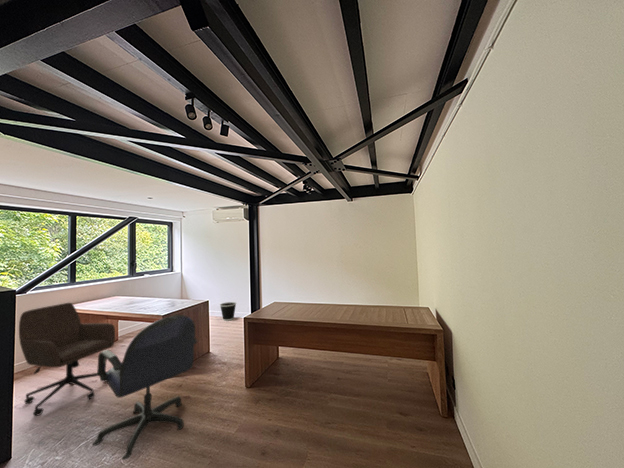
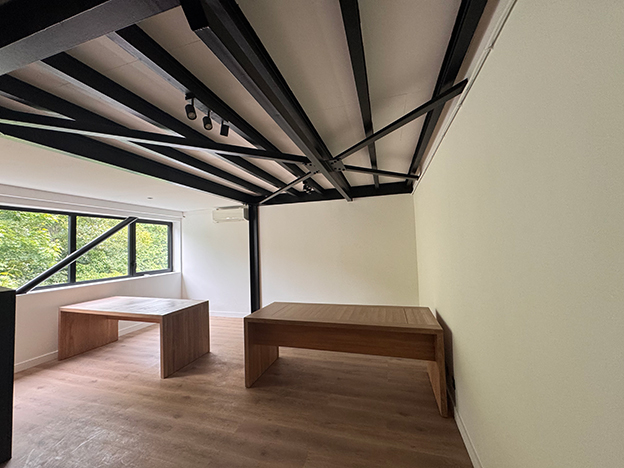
- office chair [92,314,198,461]
- wastebasket [219,301,237,322]
- office chair [18,302,116,417]
